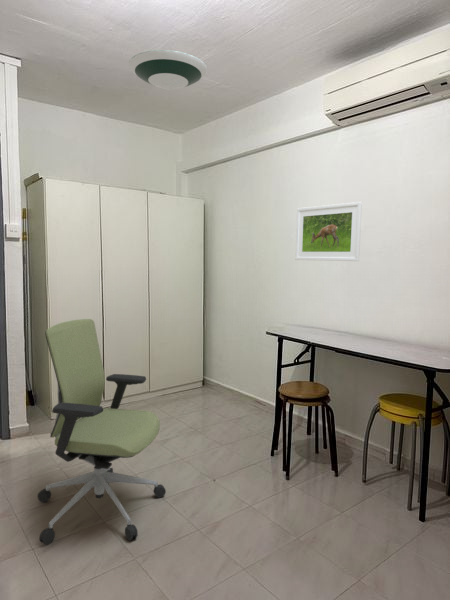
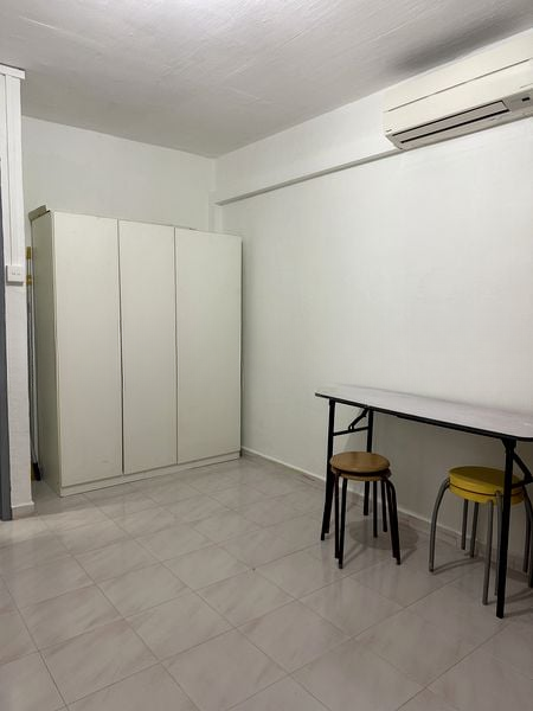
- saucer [128,49,208,91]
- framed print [295,201,363,262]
- office chair [37,318,167,546]
